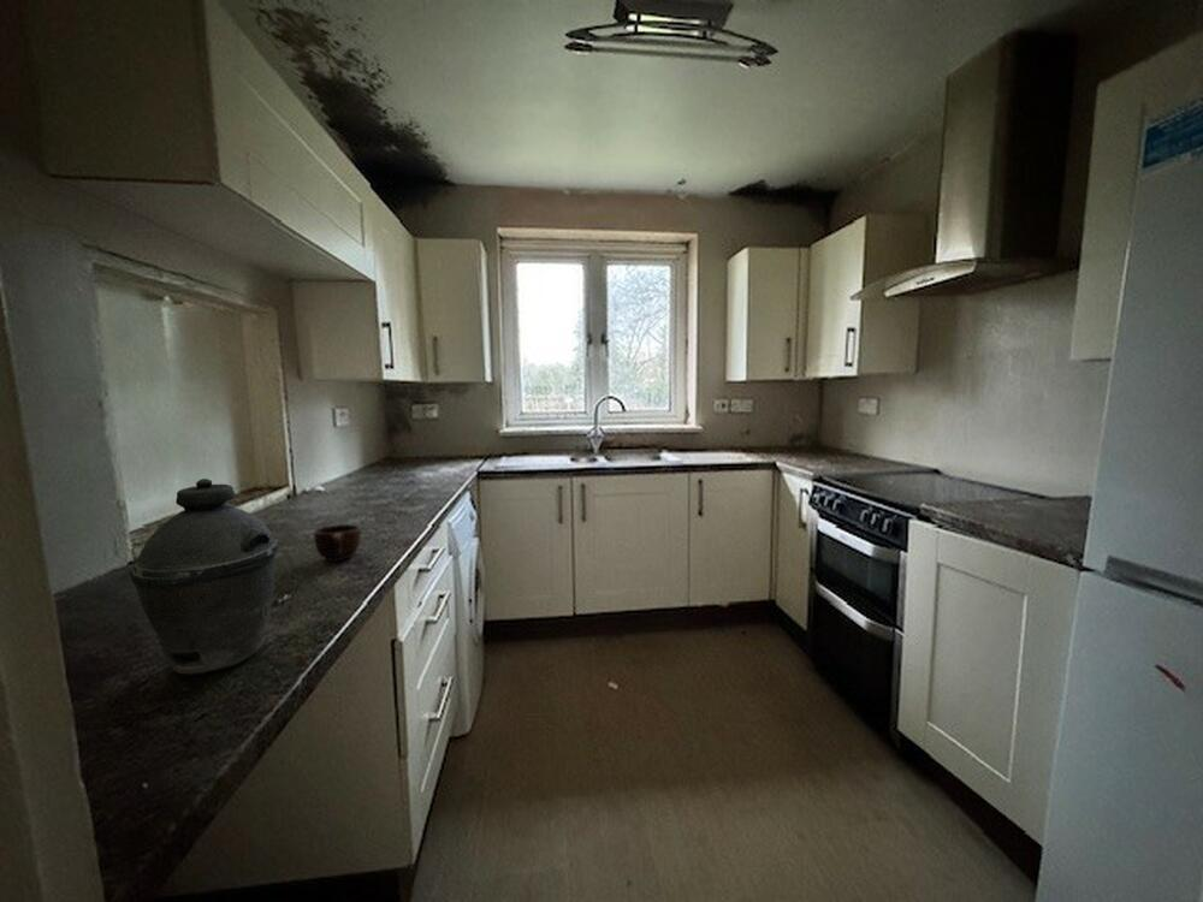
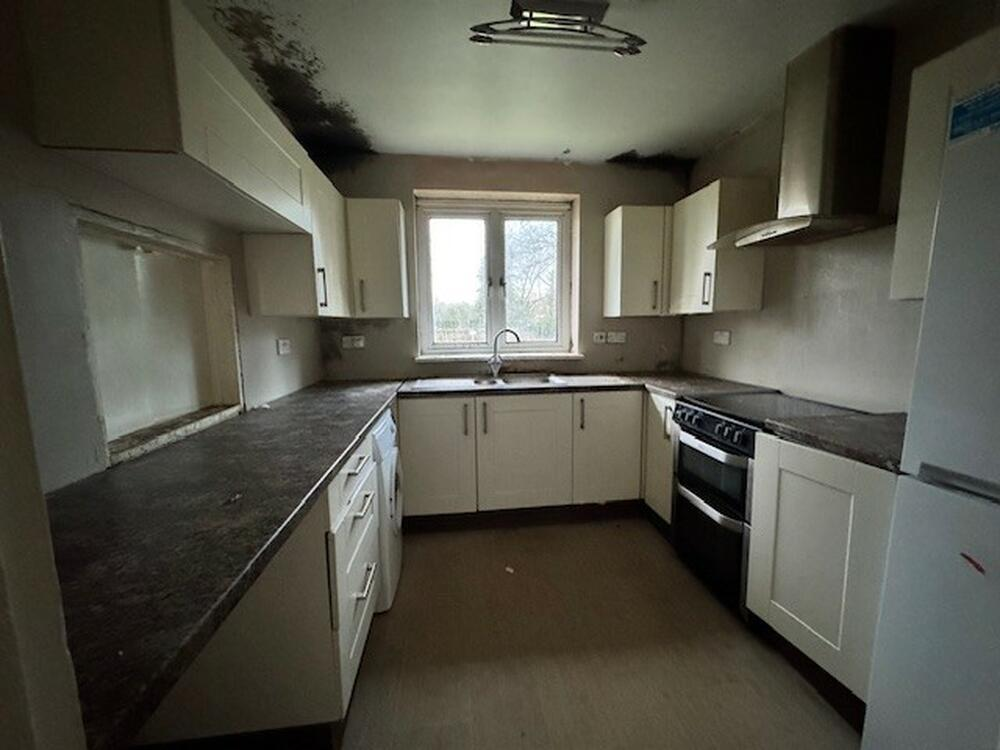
- mug [313,523,362,563]
- kettle [129,477,280,677]
